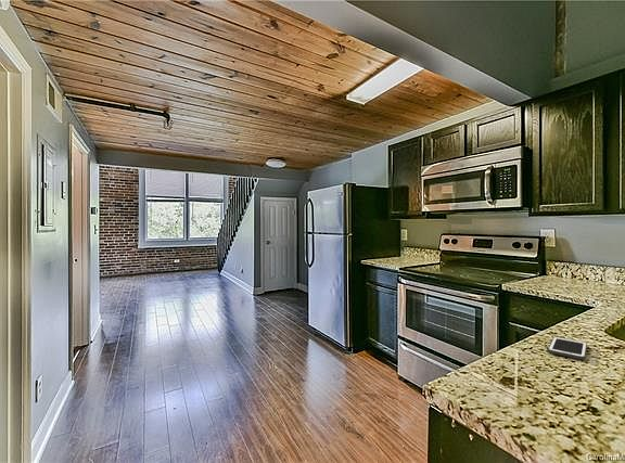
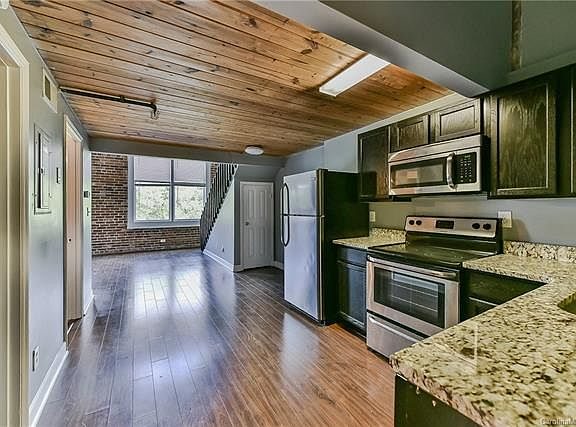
- cell phone [547,336,588,361]
